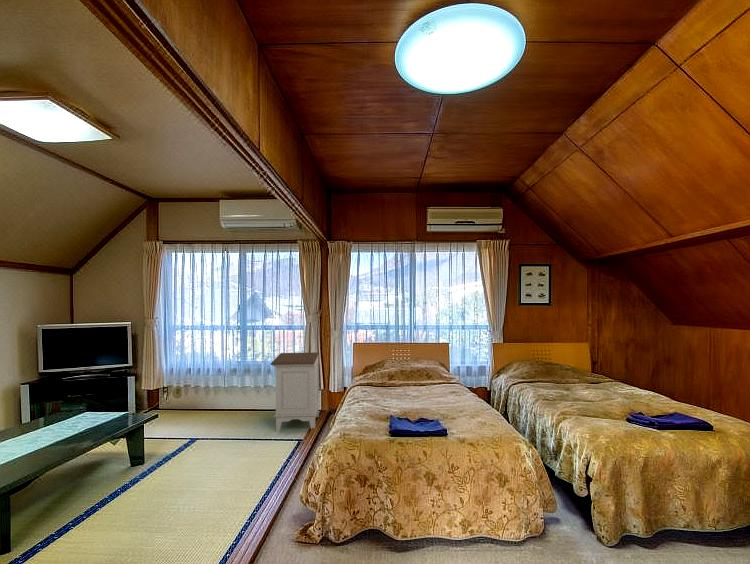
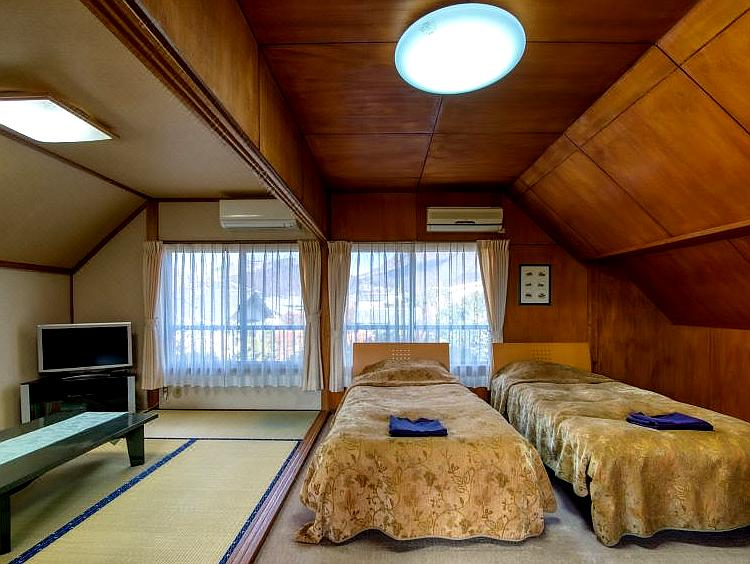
- nightstand [269,351,320,433]
